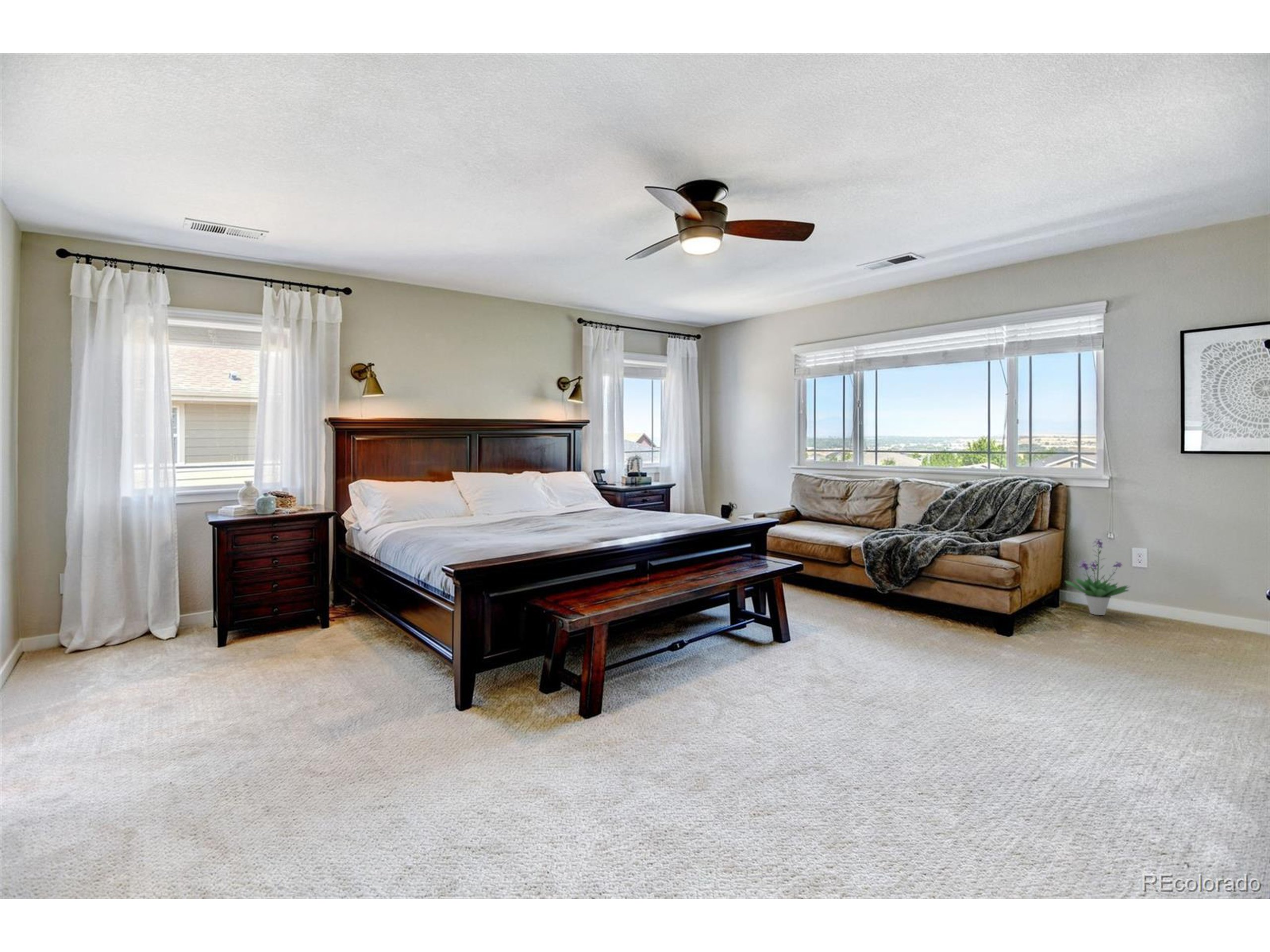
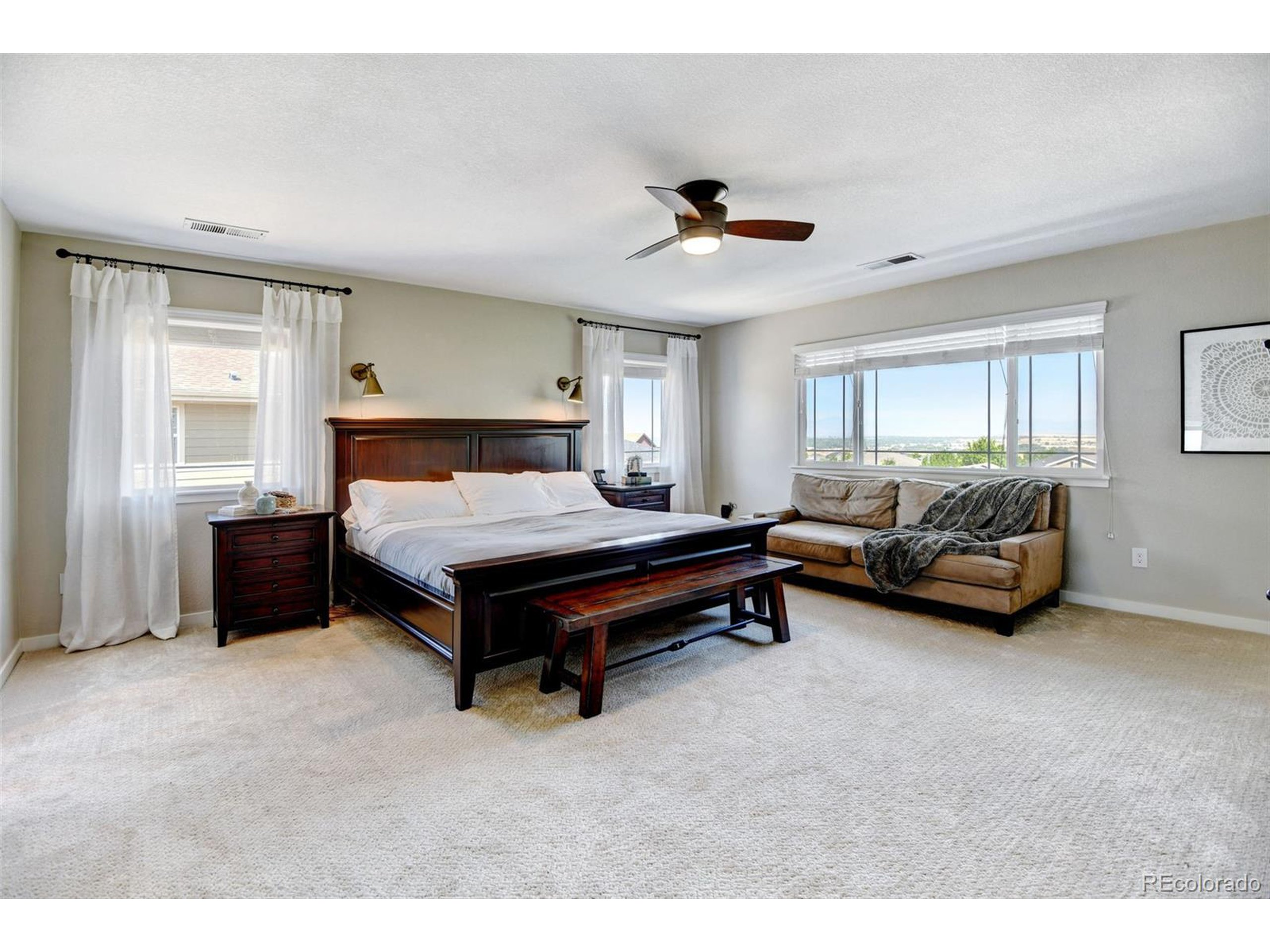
- potted plant [1064,538,1131,616]
